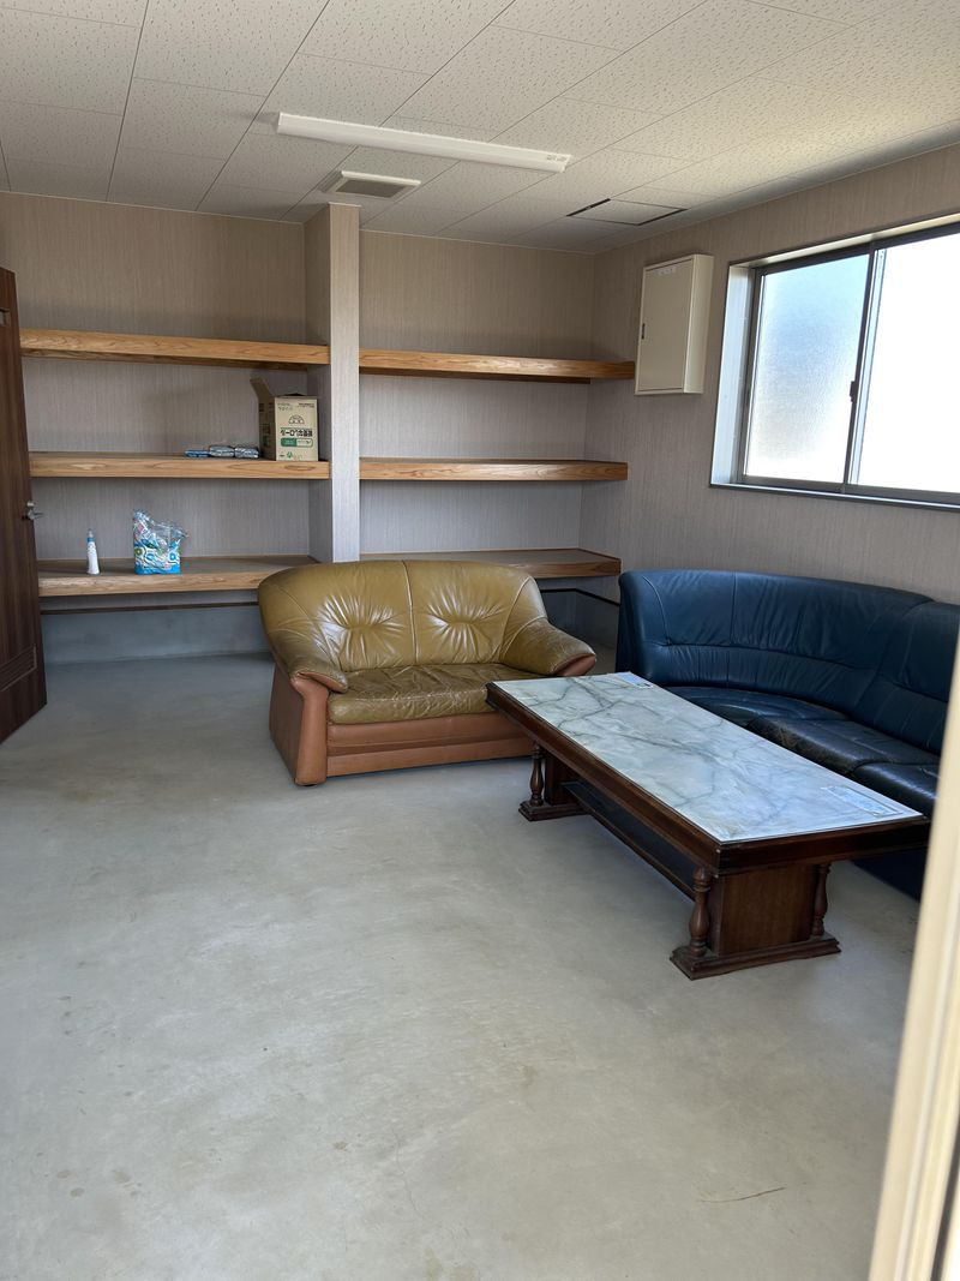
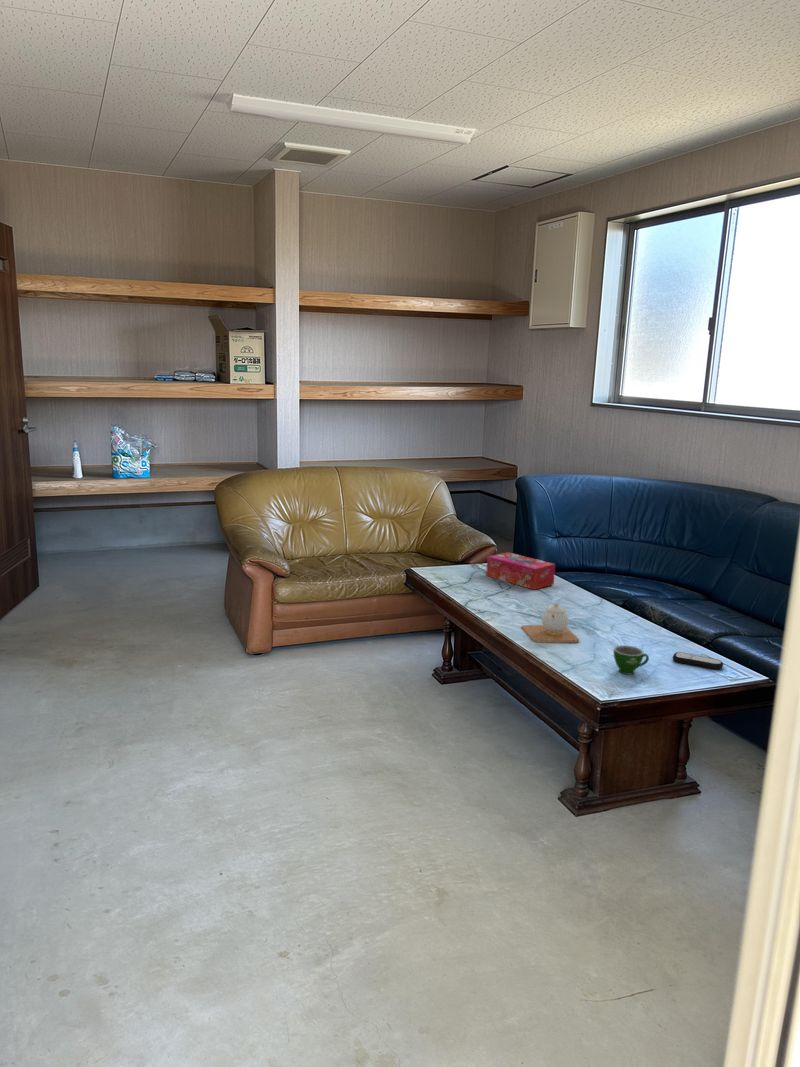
+ teapot [520,601,580,644]
+ remote control [672,651,724,670]
+ tissue box [485,551,556,591]
+ teacup [613,644,650,676]
